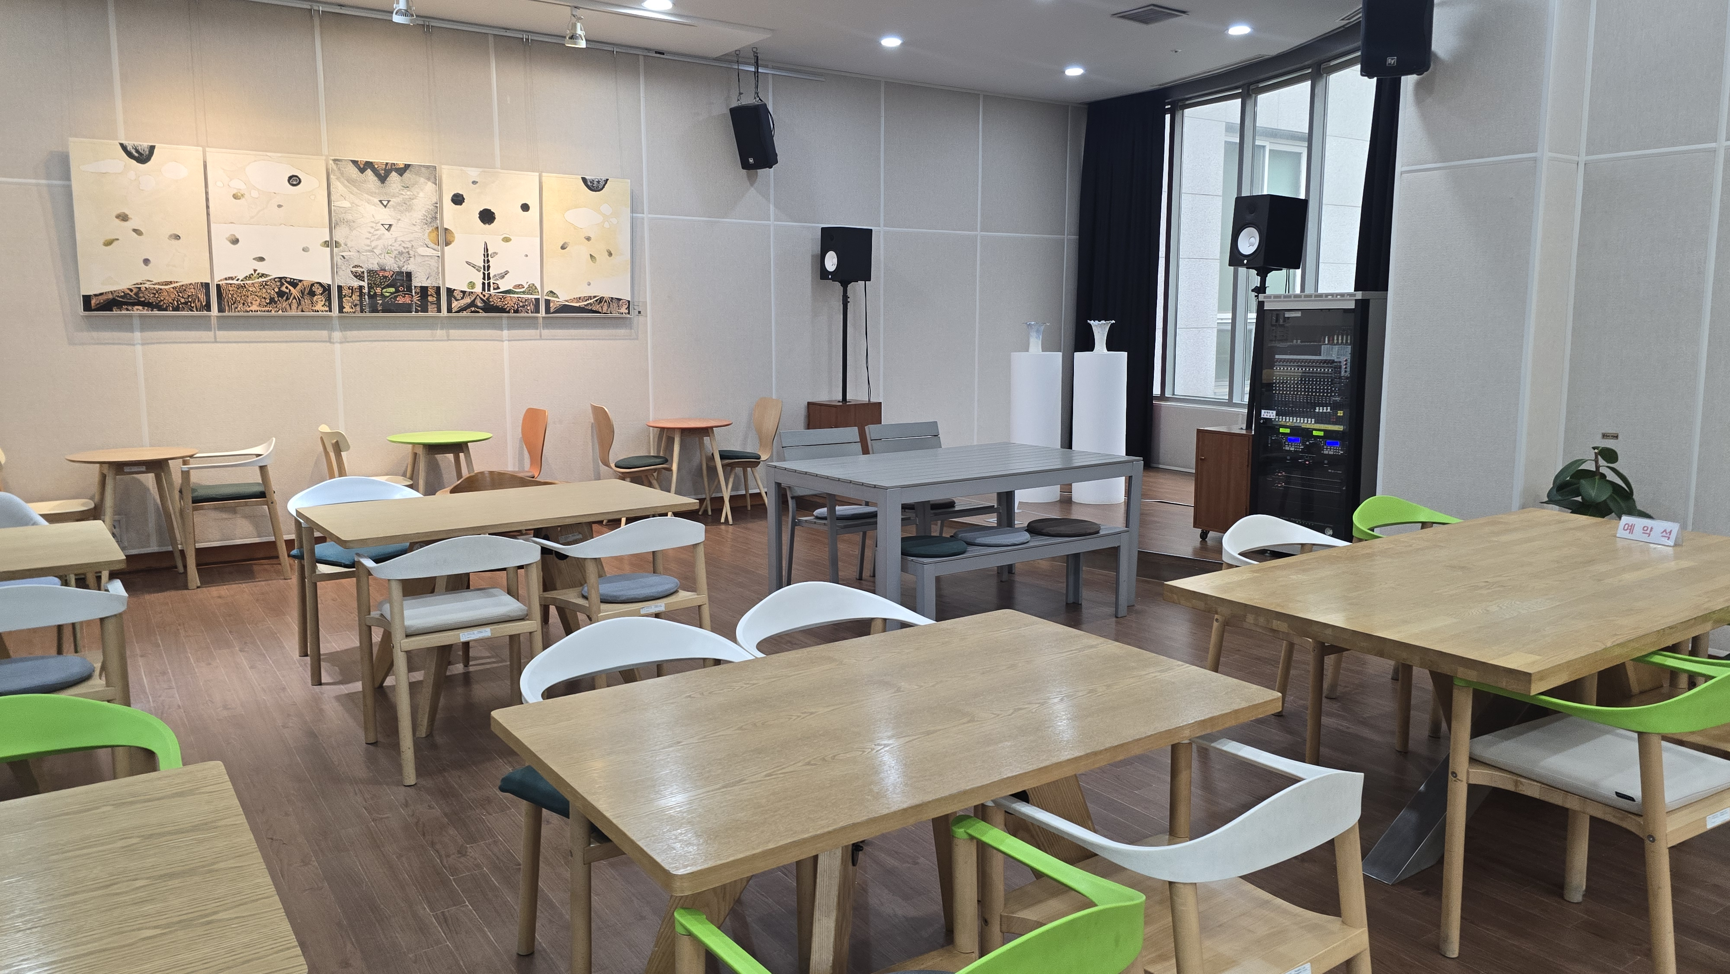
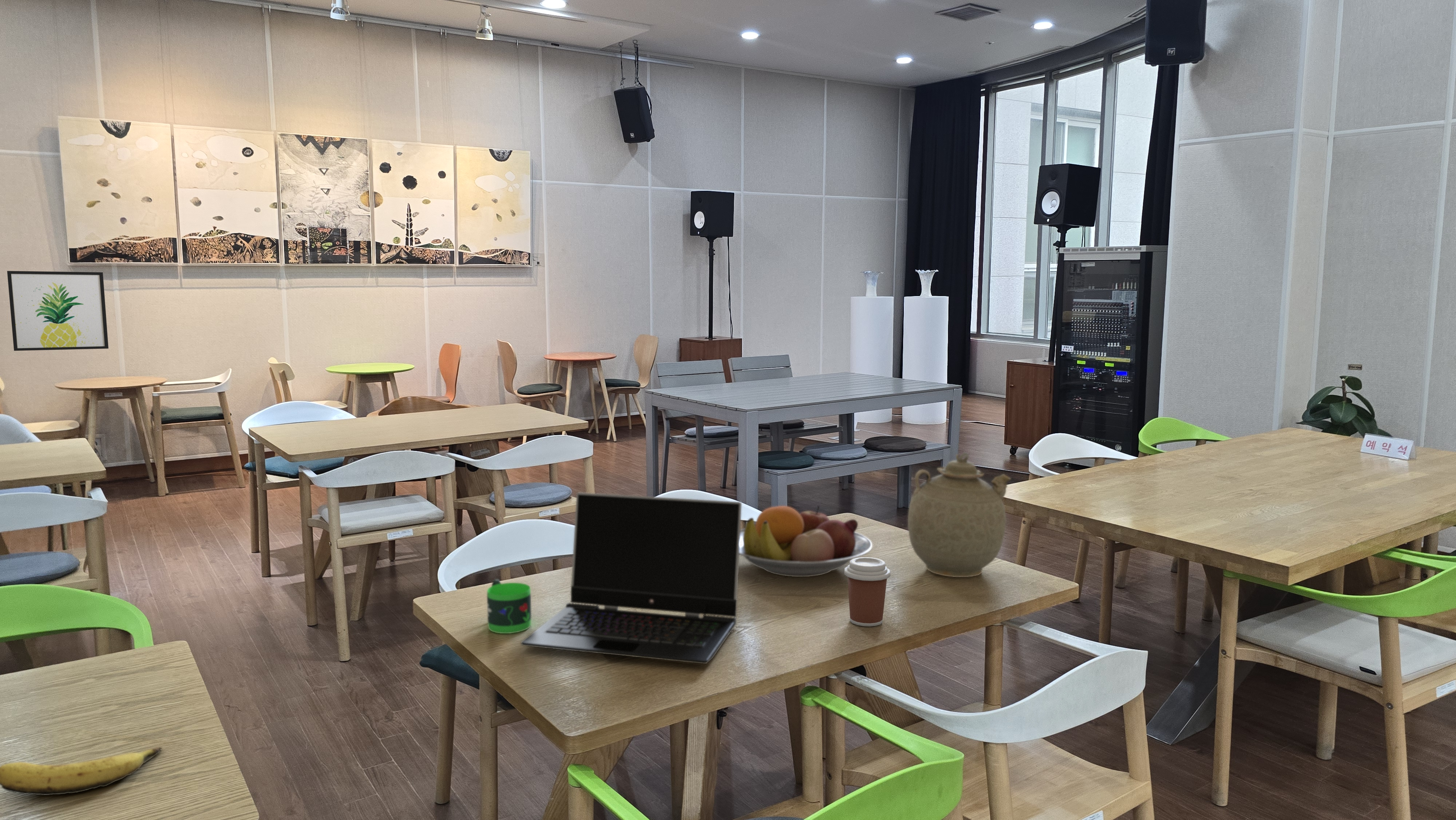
+ wall art [7,271,109,351]
+ mug [487,579,532,634]
+ coffee cup [844,557,891,627]
+ fruit bowl [739,505,873,577]
+ laptop computer [521,492,742,664]
+ banana [0,747,162,796]
+ teapot [907,453,1011,577]
